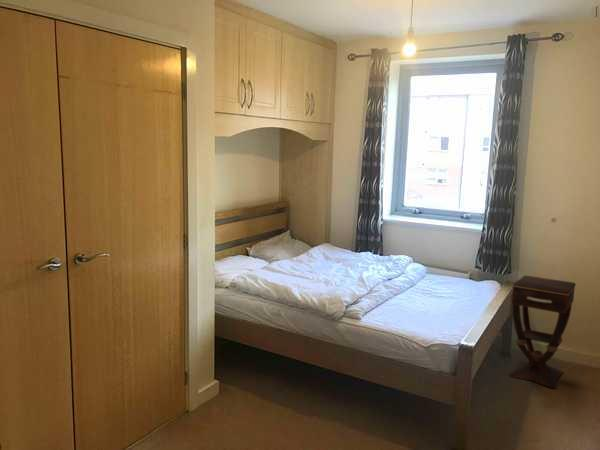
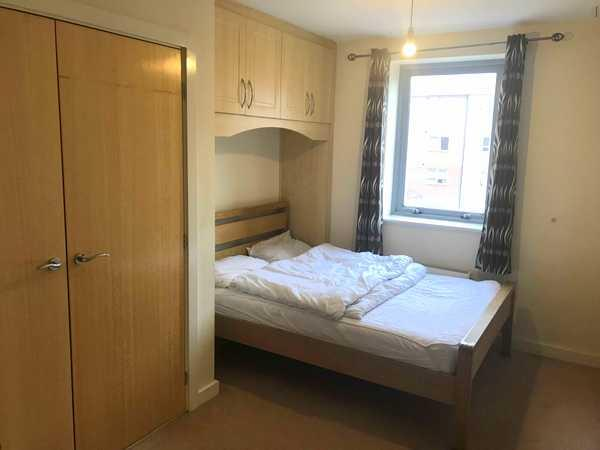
- side table [507,274,577,389]
